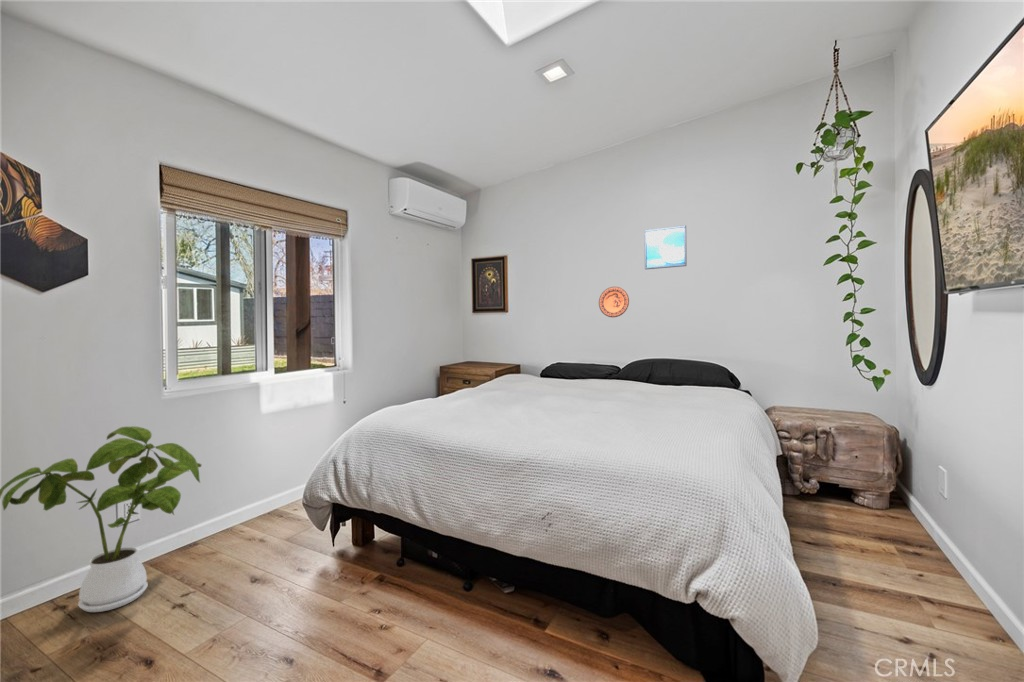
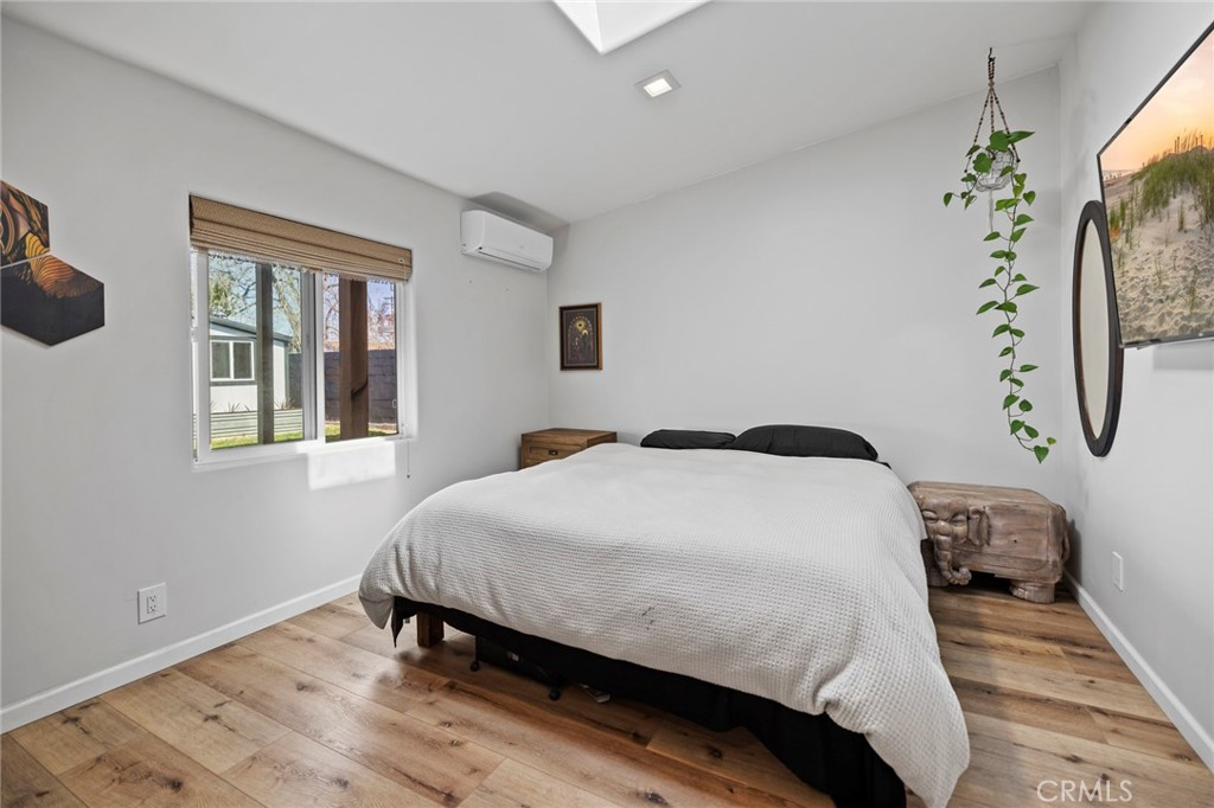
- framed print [643,224,688,270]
- decorative plate [598,286,630,318]
- house plant [0,426,203,613]
